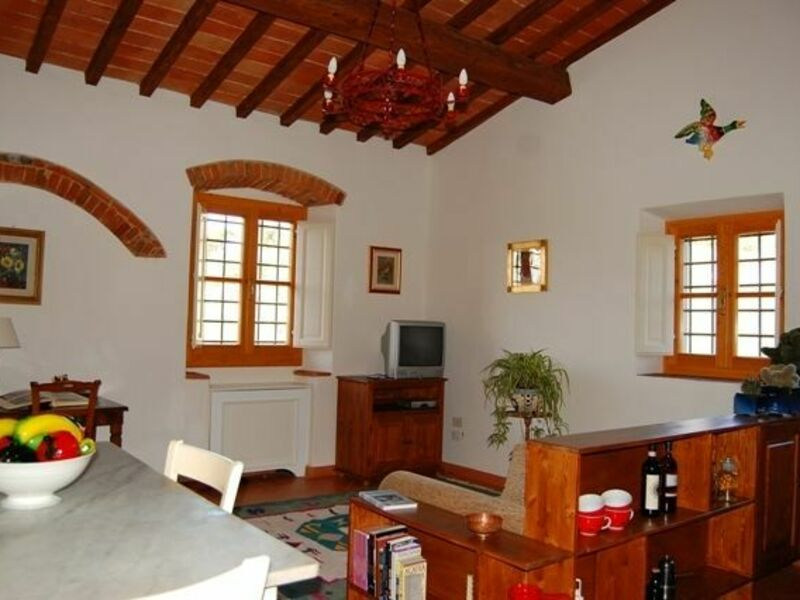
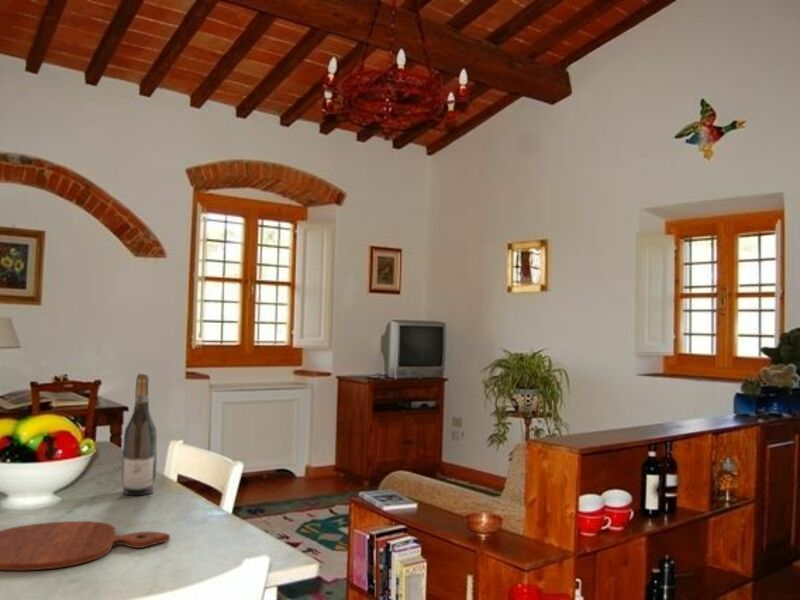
+ wine bottle [121,373,158,496]
+ cutting board [0,520,171,572]
